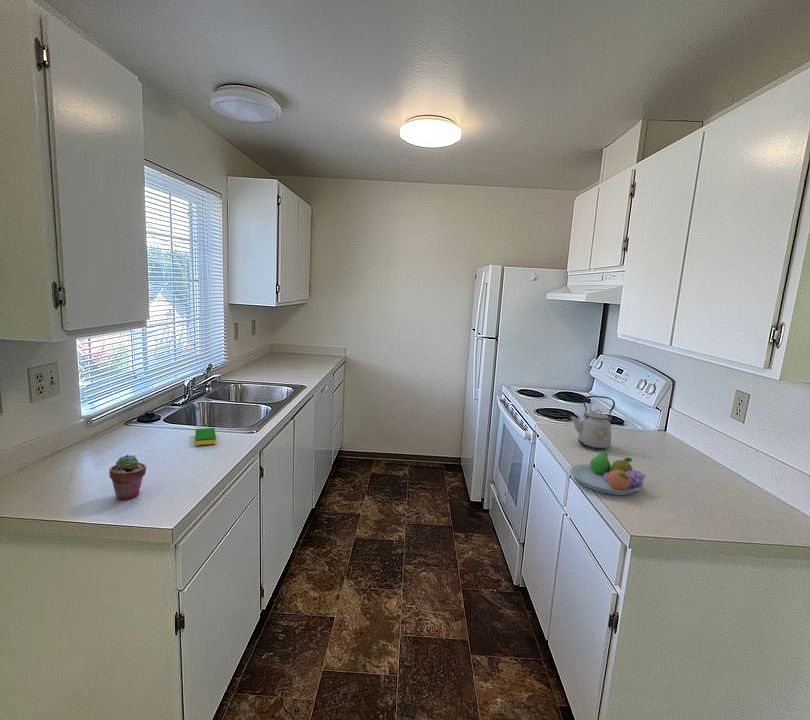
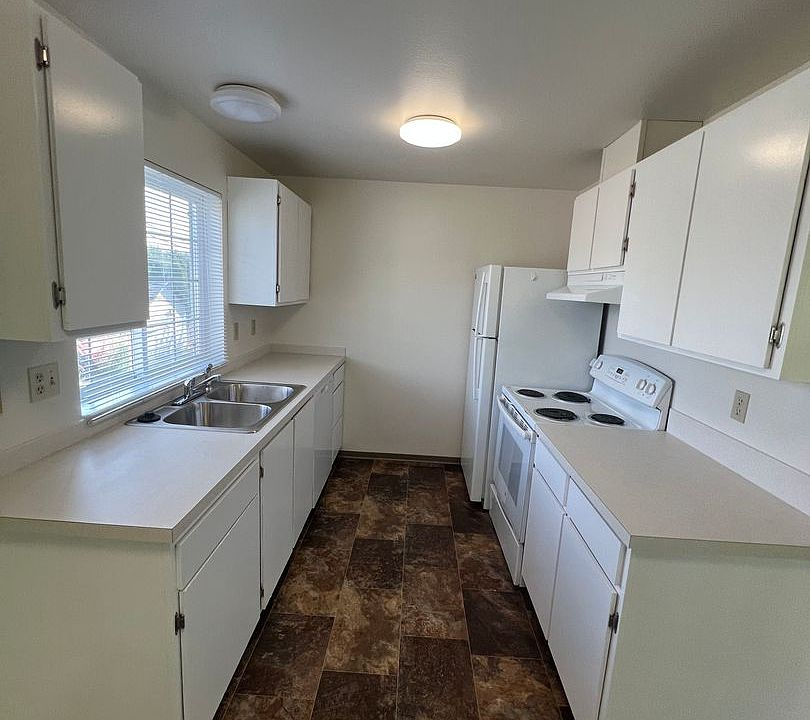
- kettle [568,395,616,450]
- fruit bowl [570,451,646,496]
- potted succulent [108,453,147,501]
- dish sponge [194,427,217,446]
